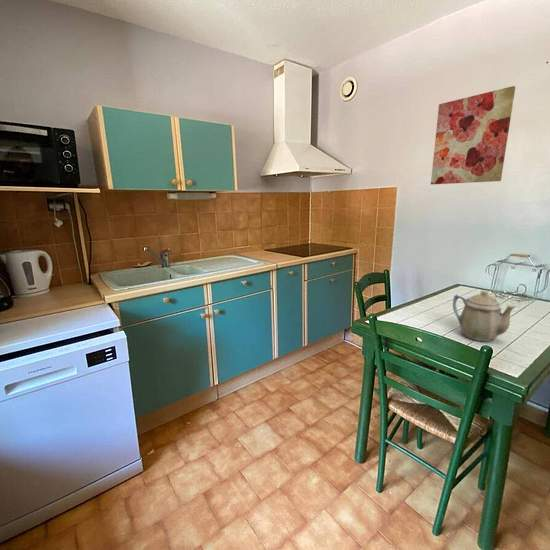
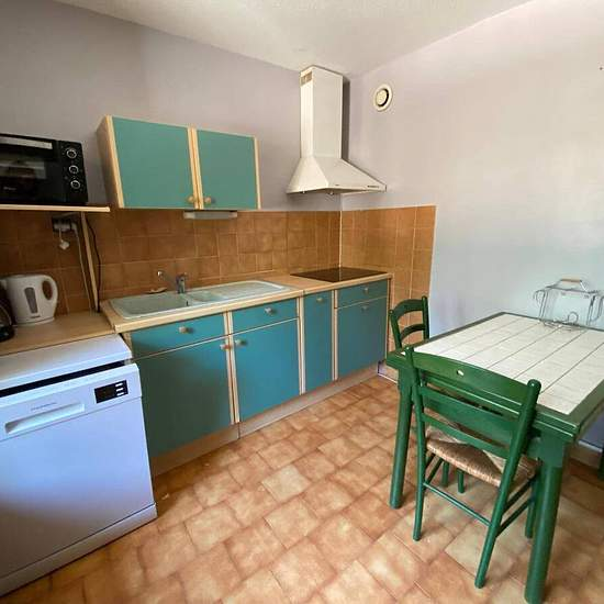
- teapot [452,290,517,343]
- wall art [430,85,516,185]
